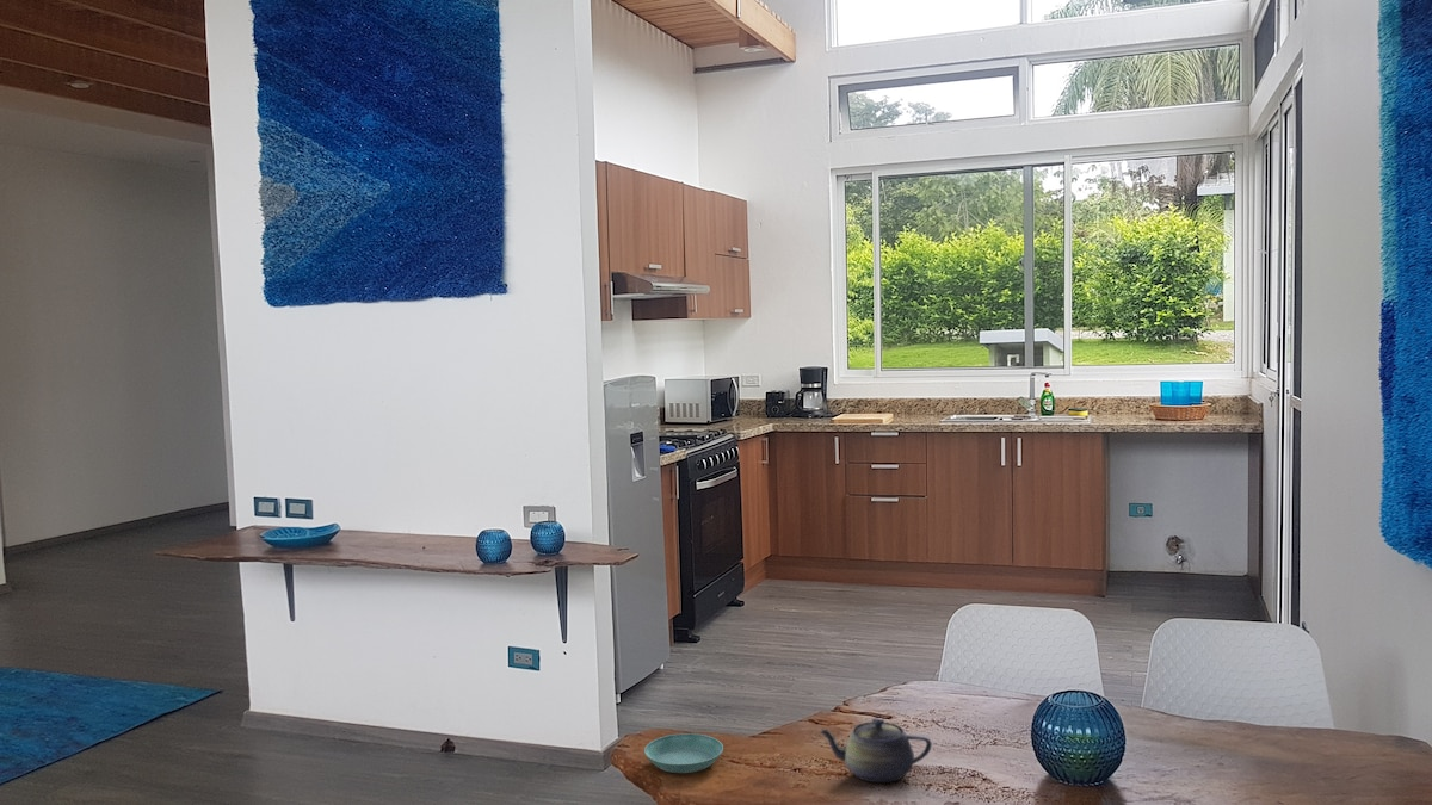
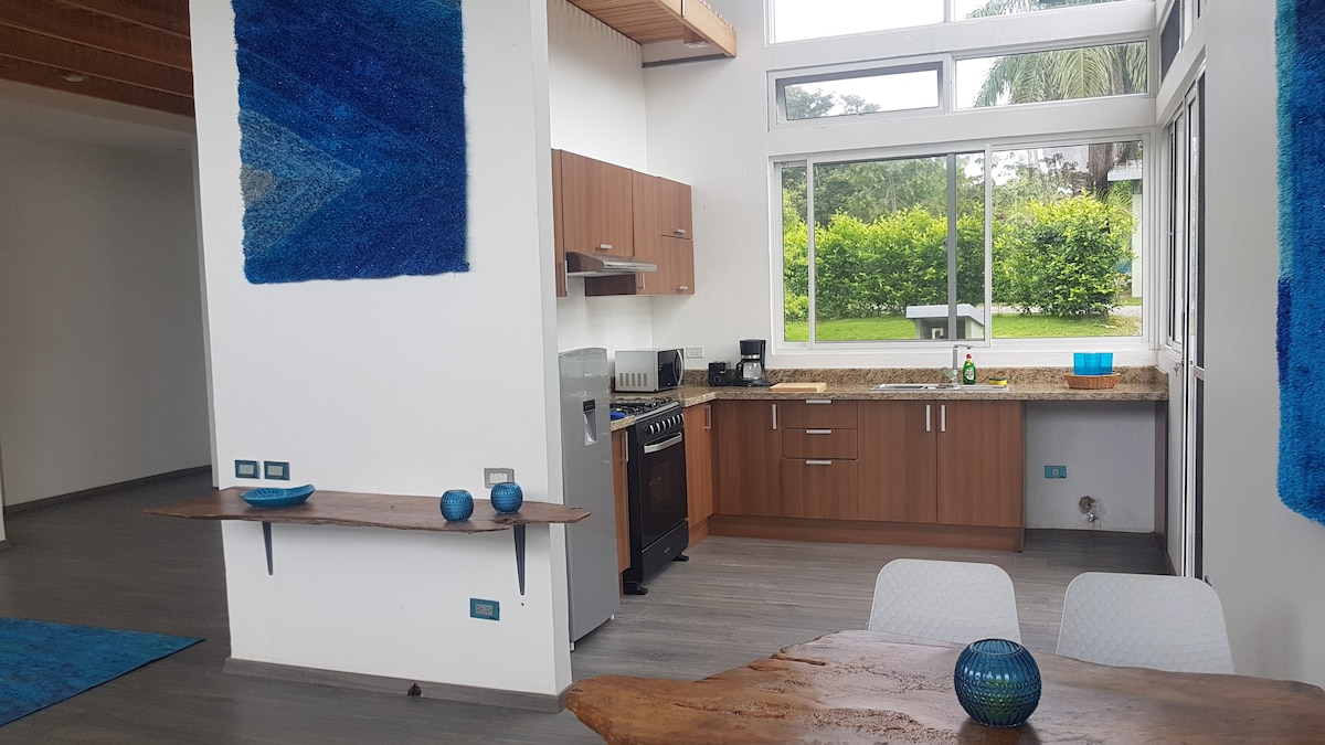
- teapot [816,717,933,784]
- saucer [643,732,724,774]
